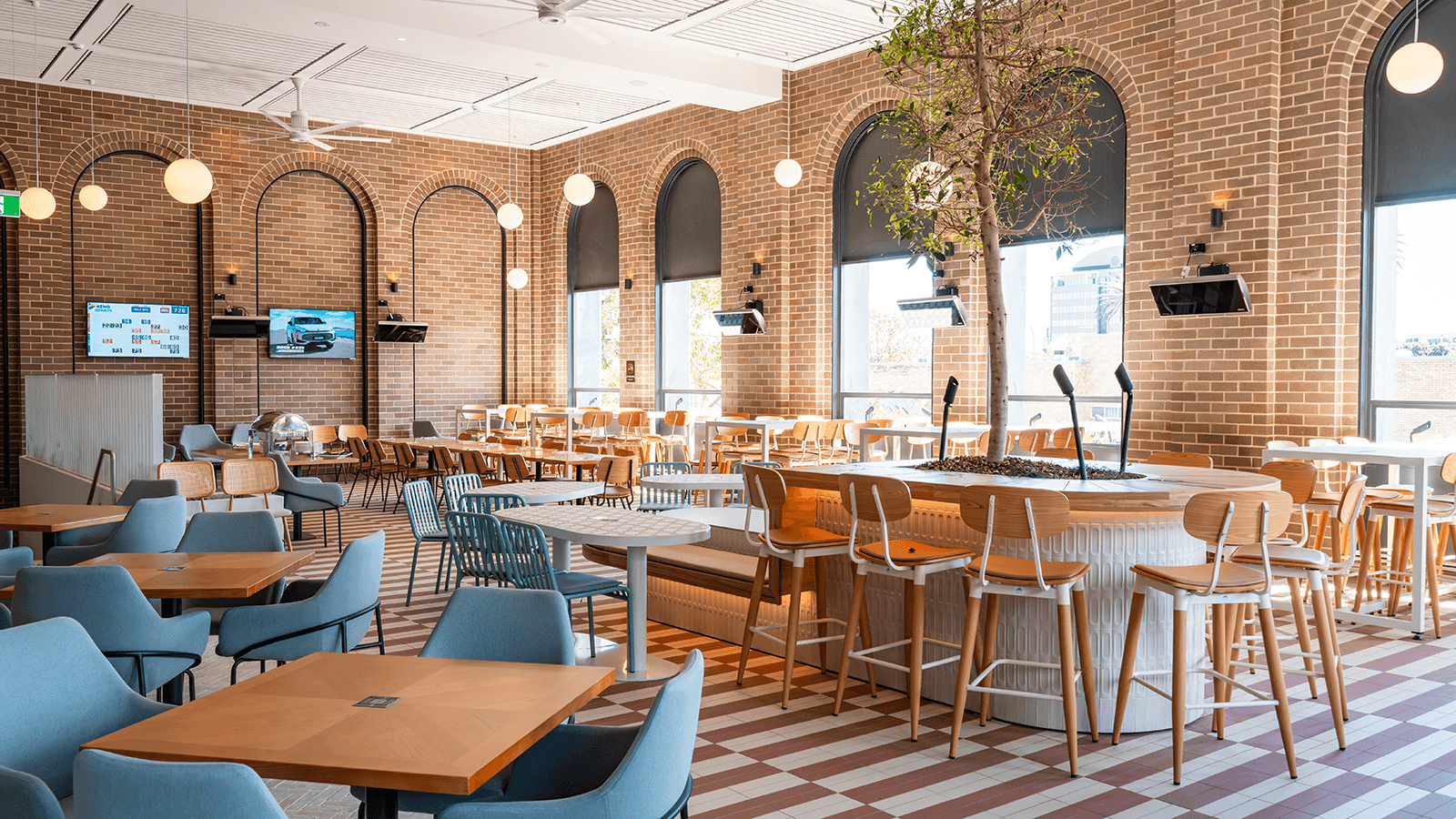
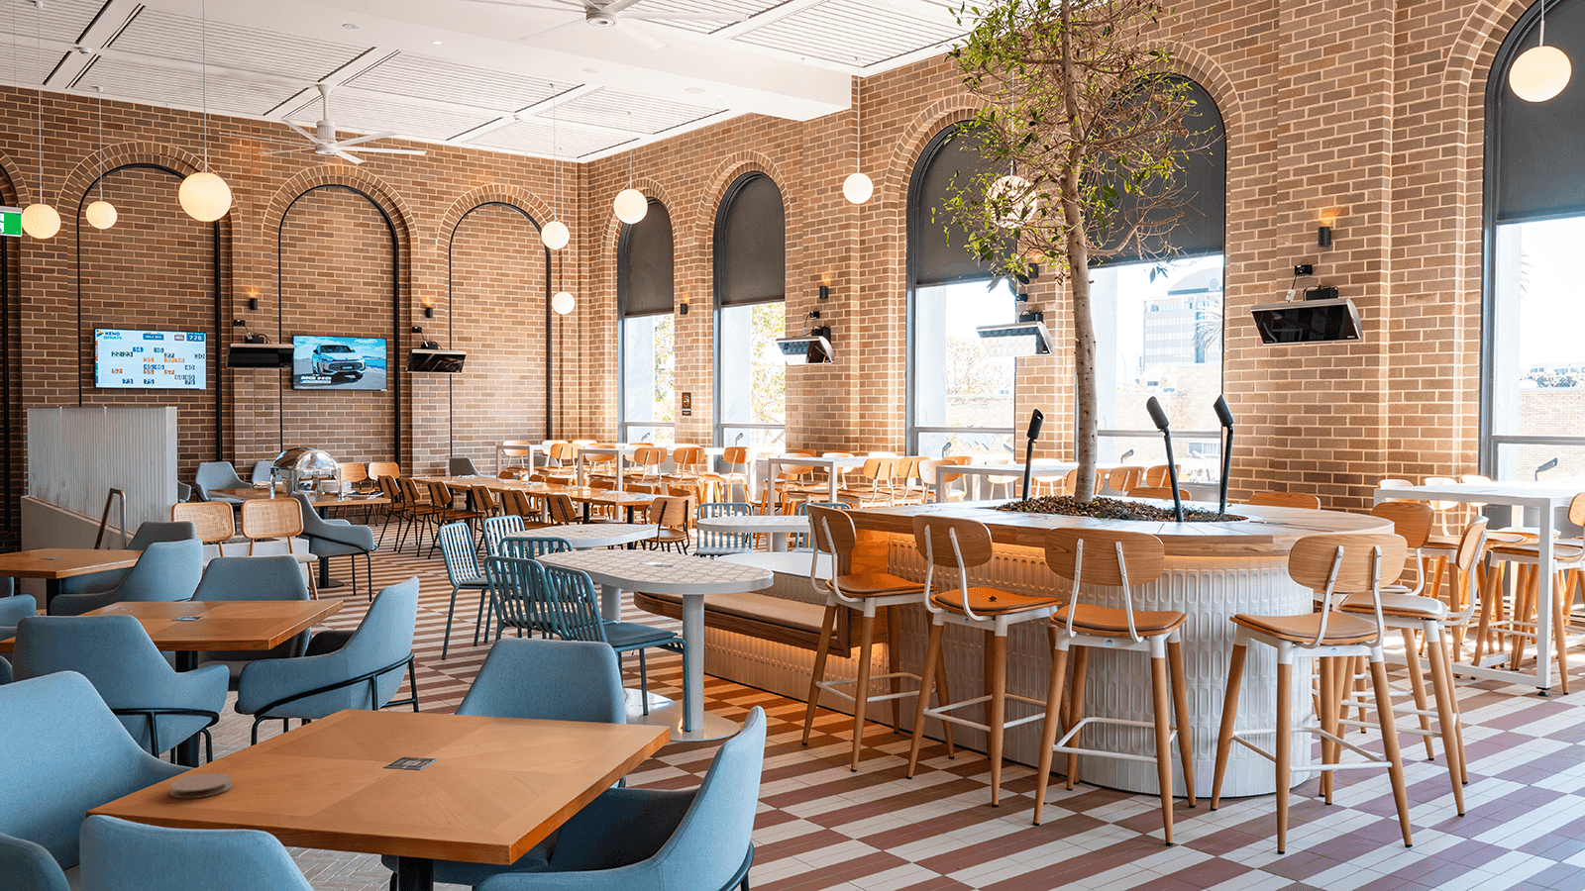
+ coaster [170,772,234,799]
